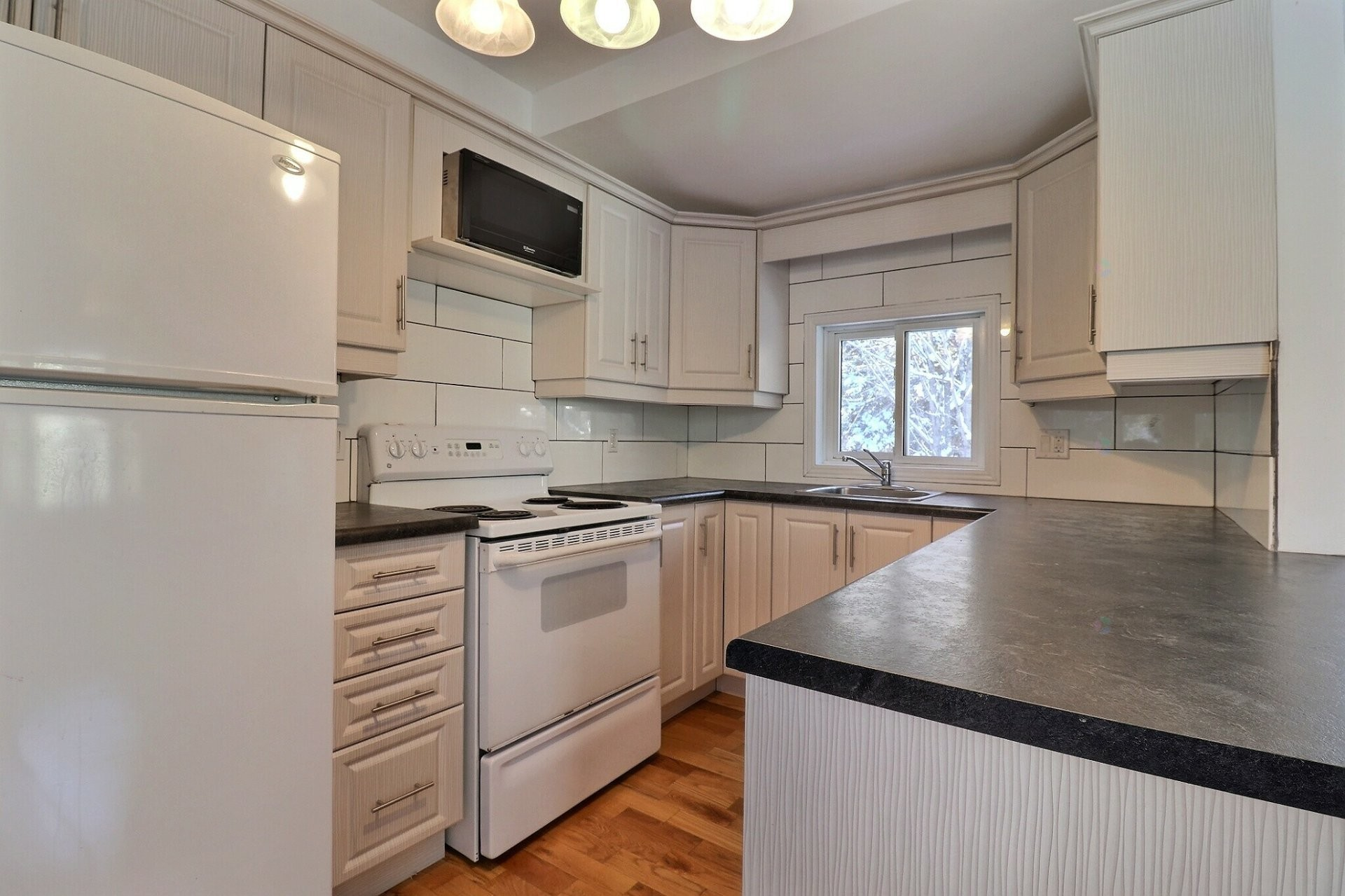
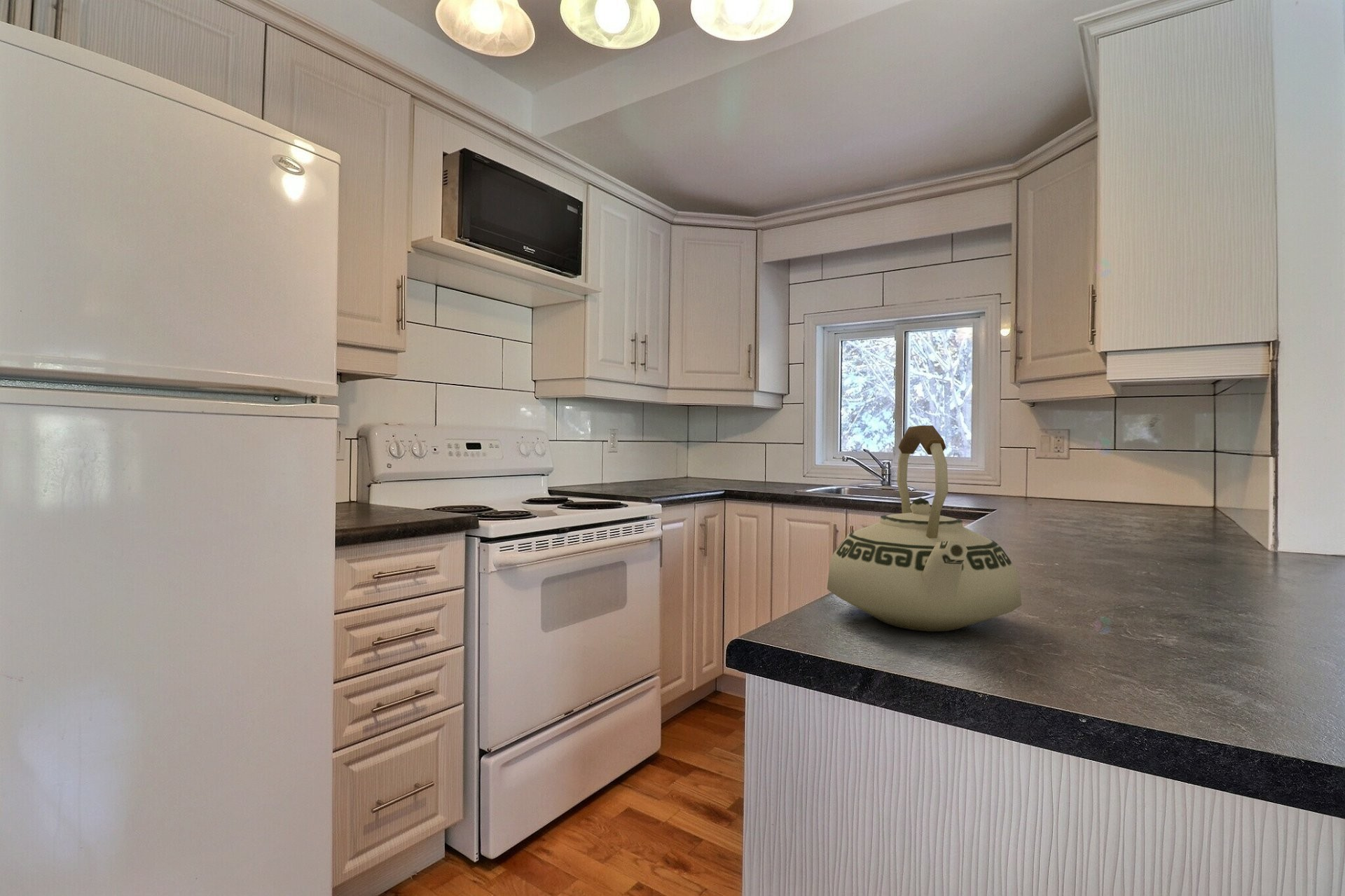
+ teakettle [827,425,1022,632]
